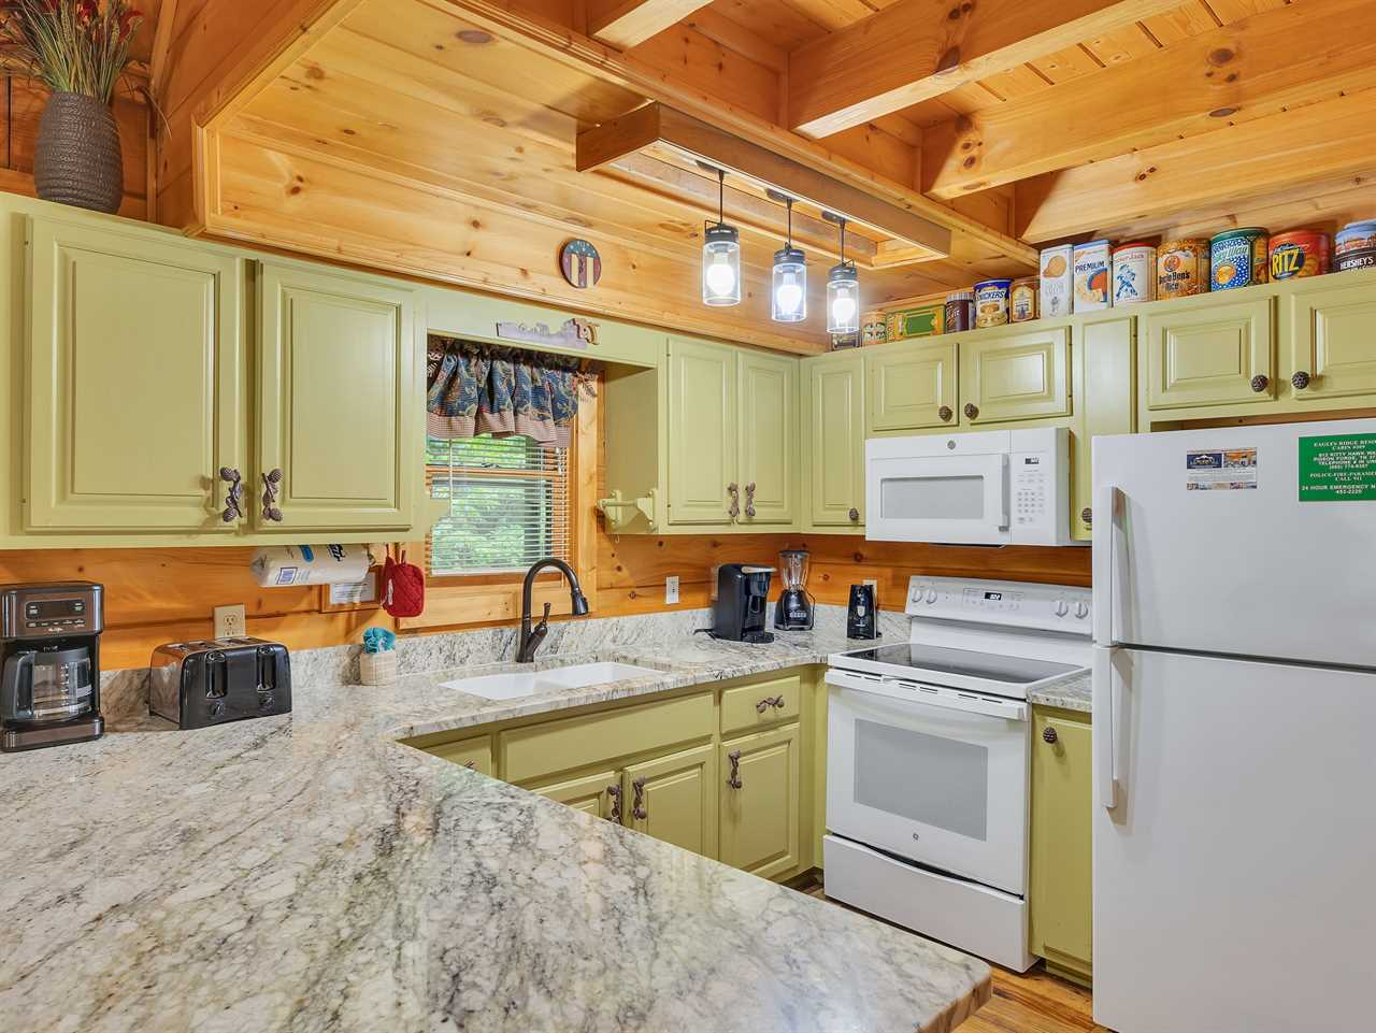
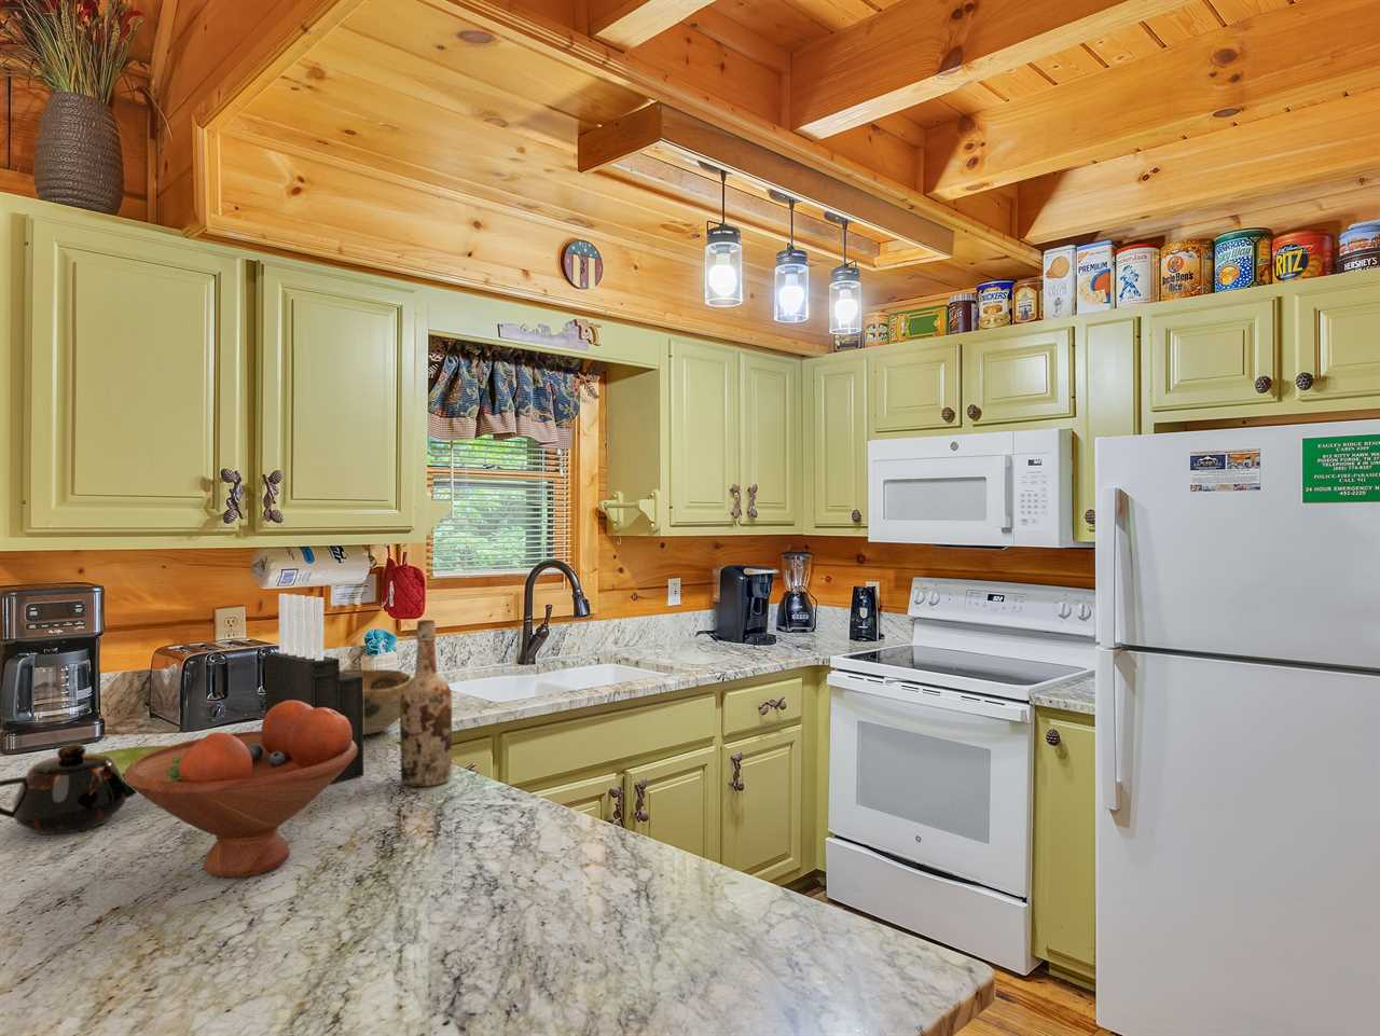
+ knife block [264,593,365,784]
+ fruit bowl [124,701,358,878]
+ teapot [0,743,138,836]
+ decorative bowl [340,668,412,737]
+ saucer [97,745,170,780]
+ wine bottle [399,619,453,787]
